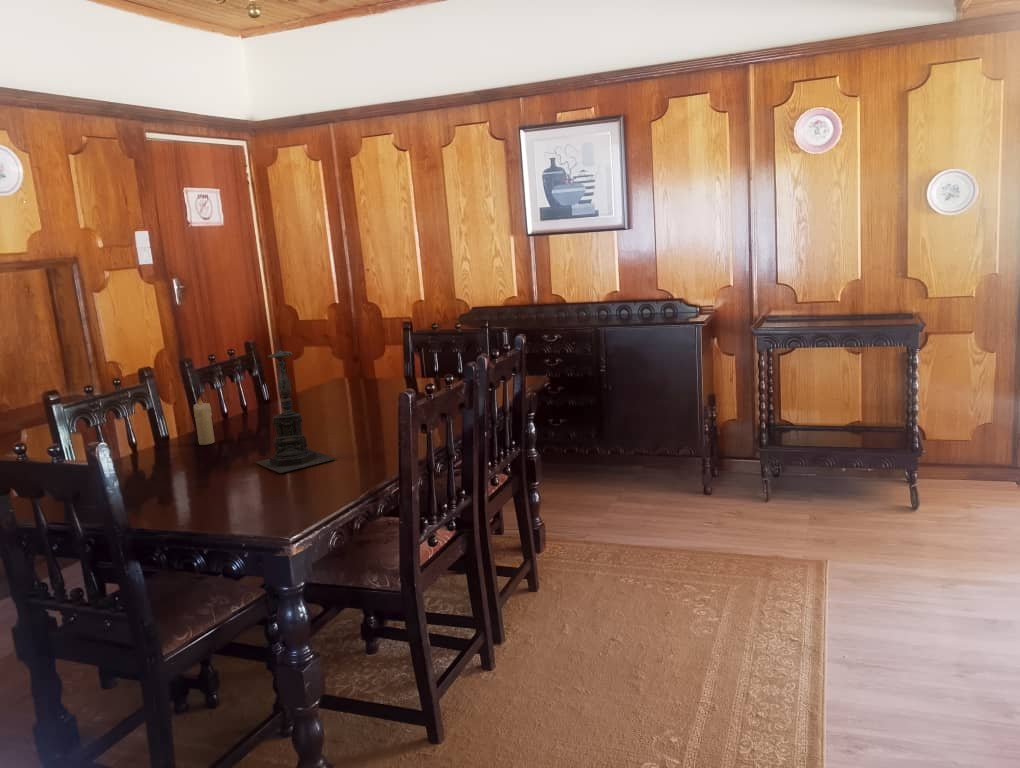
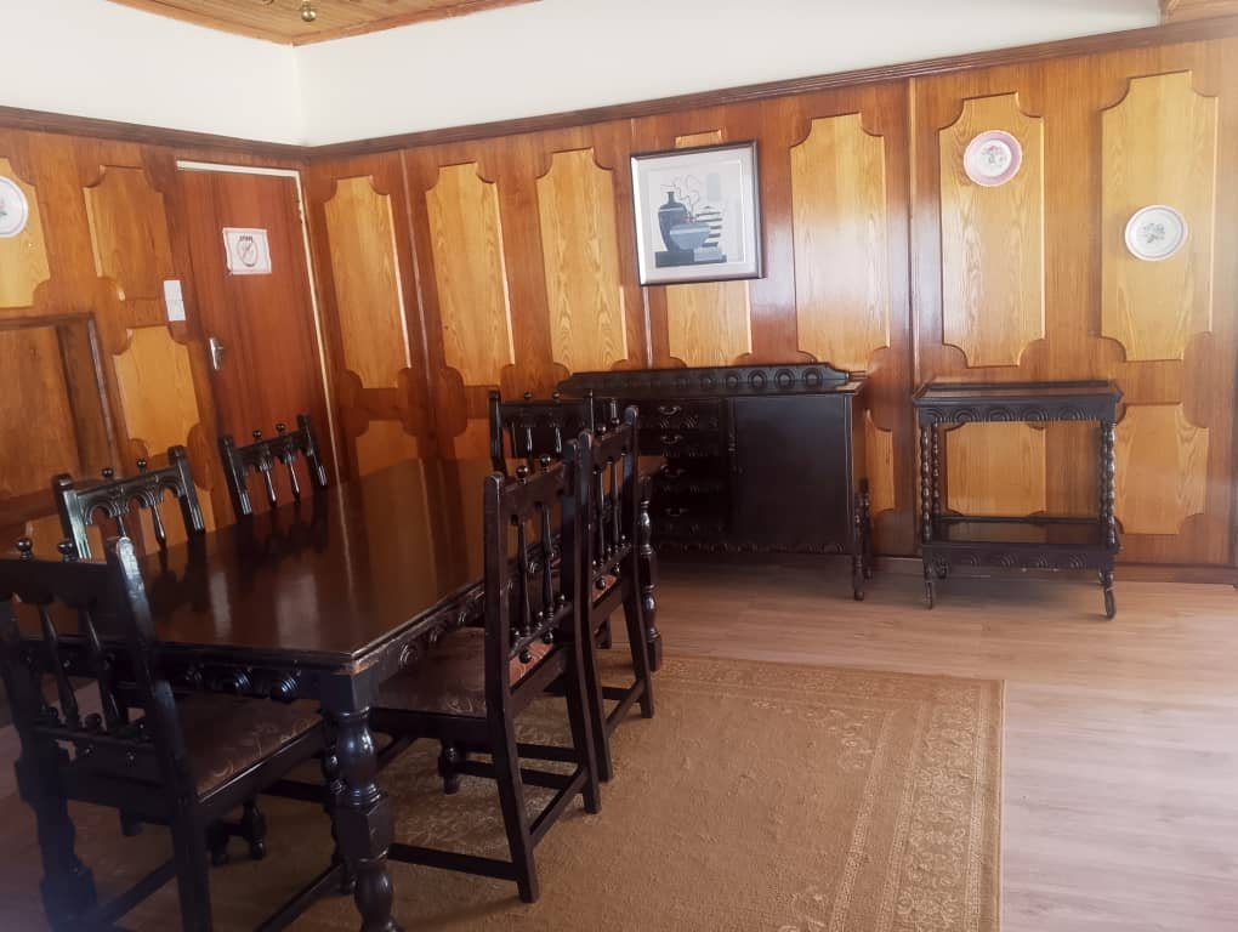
- candle [193,395,216,446]
- candle holder [254,334,337,474]
